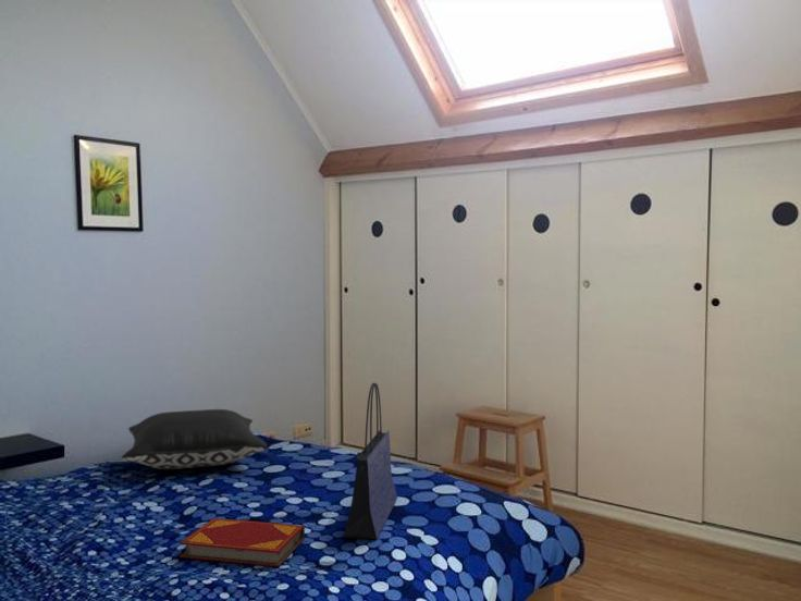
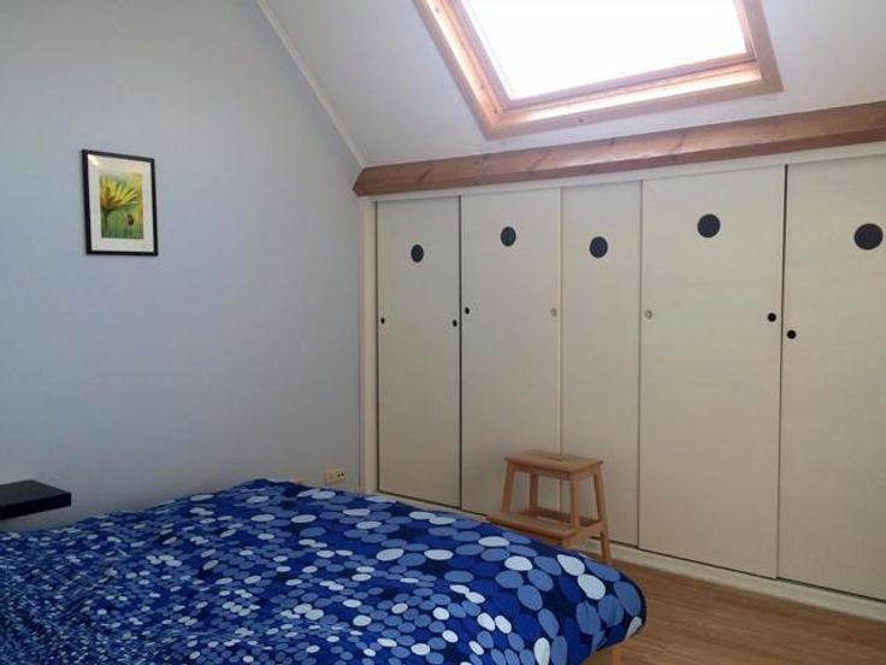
- pillow [120,408,269,470]
- tote bag [343,382,398,540]
- hardback book [178,517,306,567]
